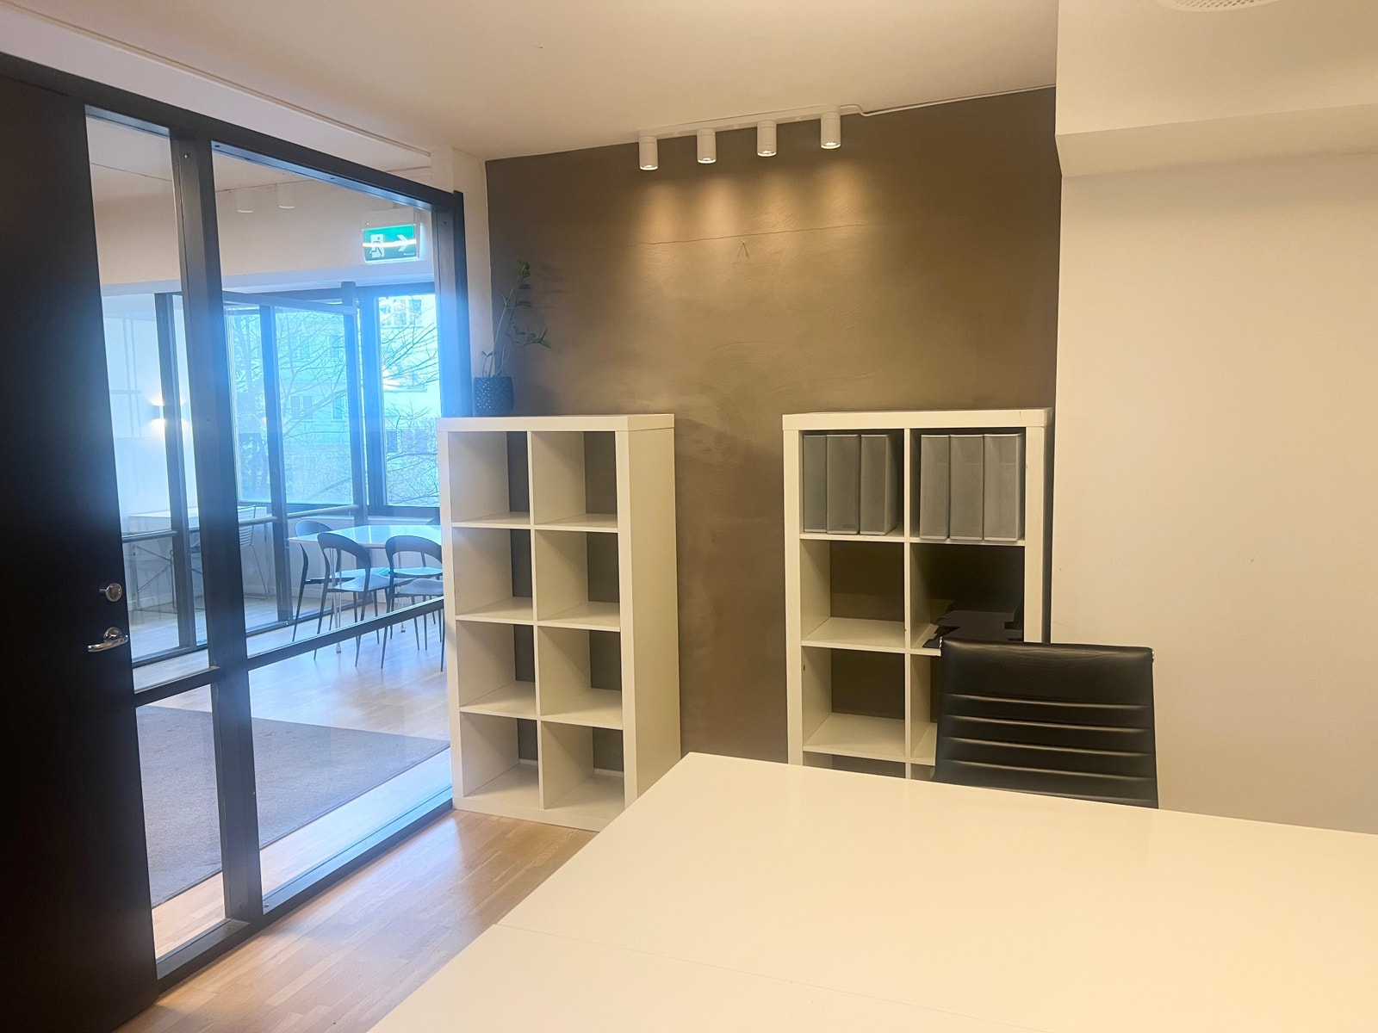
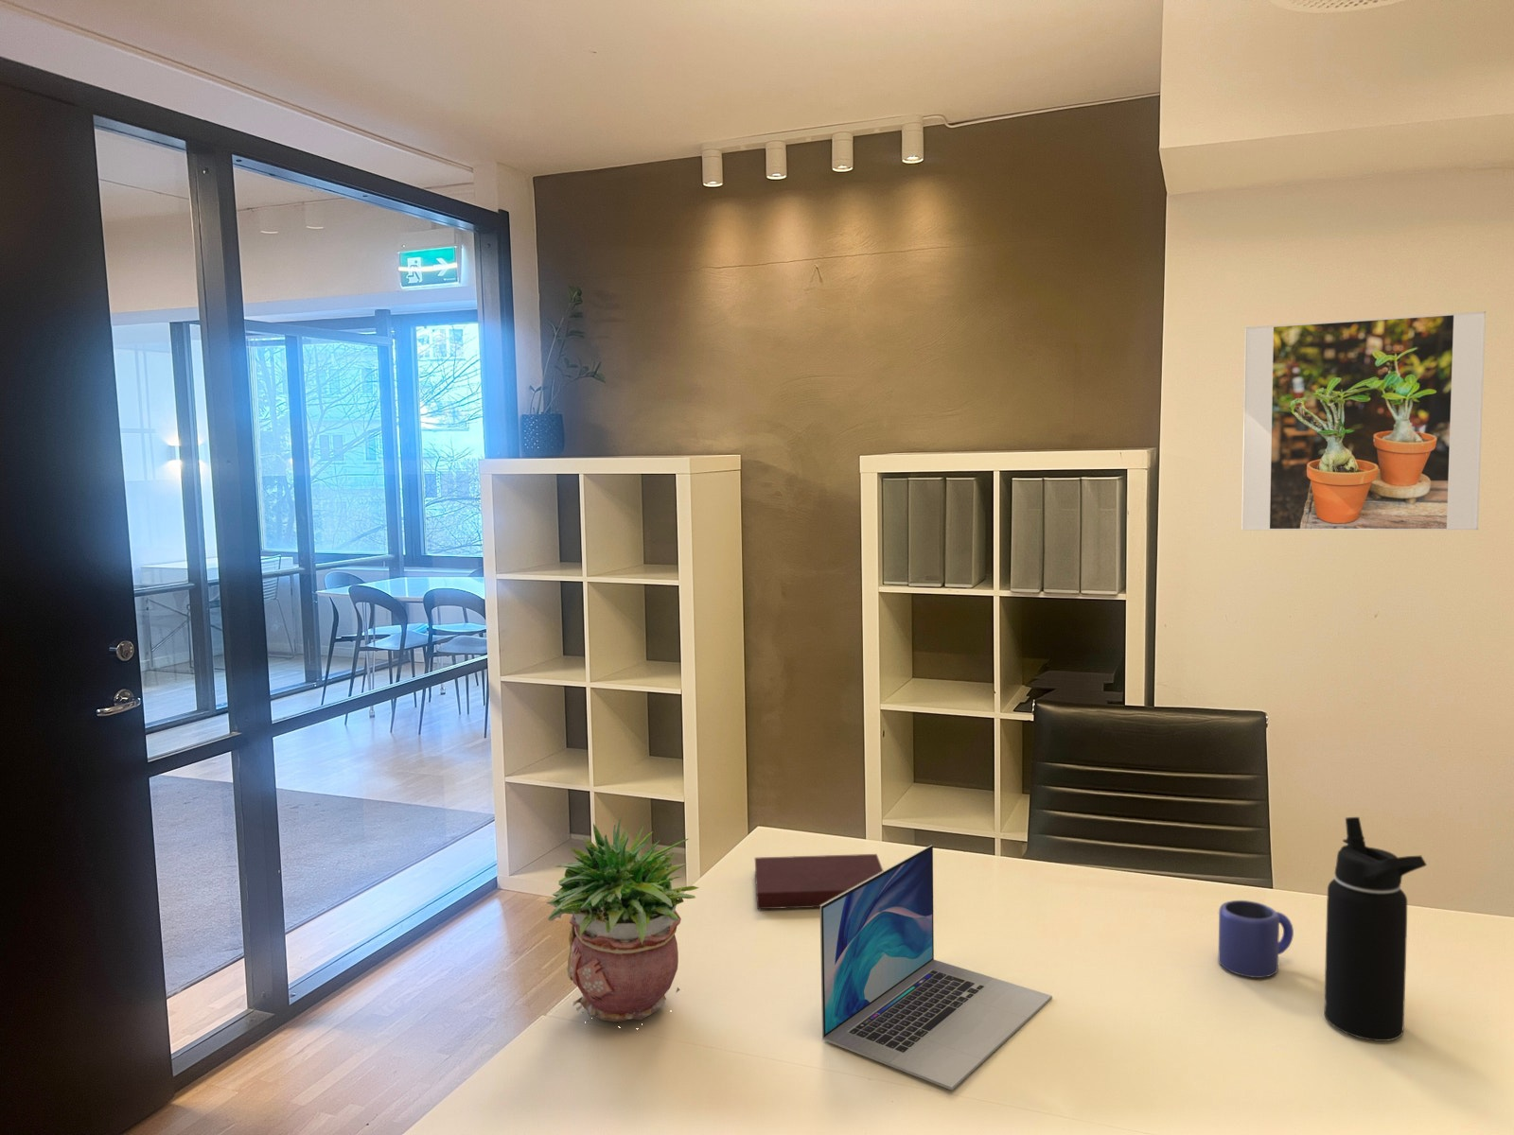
+ water bottle [1323,817,1428,1042]
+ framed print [1241,311,1487,532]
+ laptop [819,844,1053,1091]
+ mug [1218,899,1295,979]
+ potted plant [546,815,700,1028]
+ notebook [755,854,883,910]
